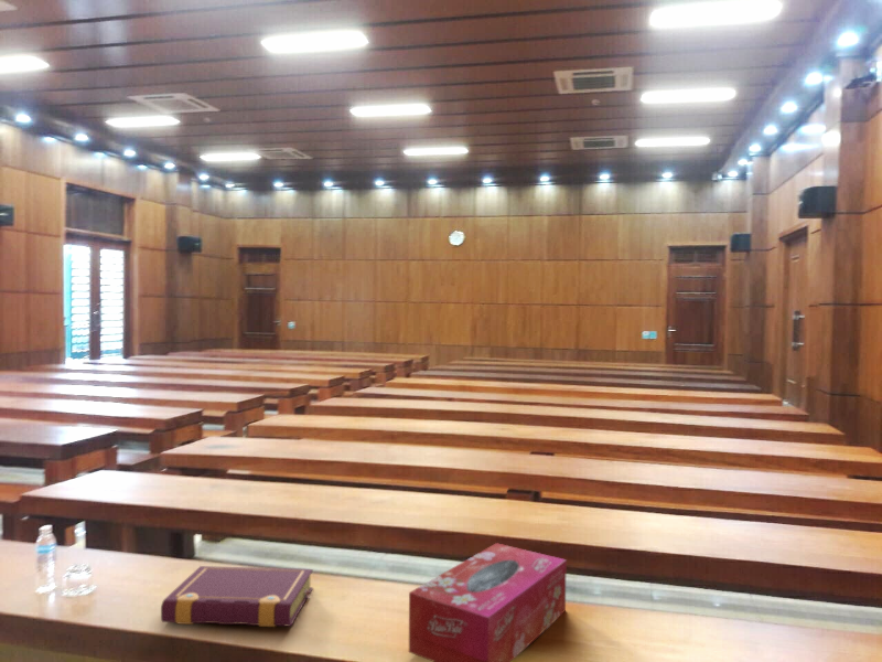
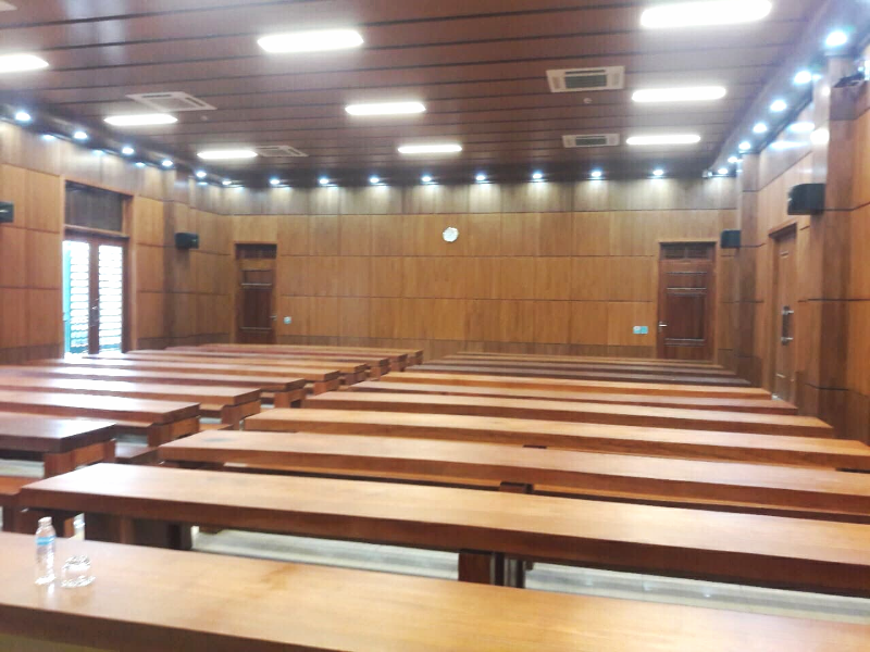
- tissue box [408,542,568,662]
- book [160,565,314,628]
